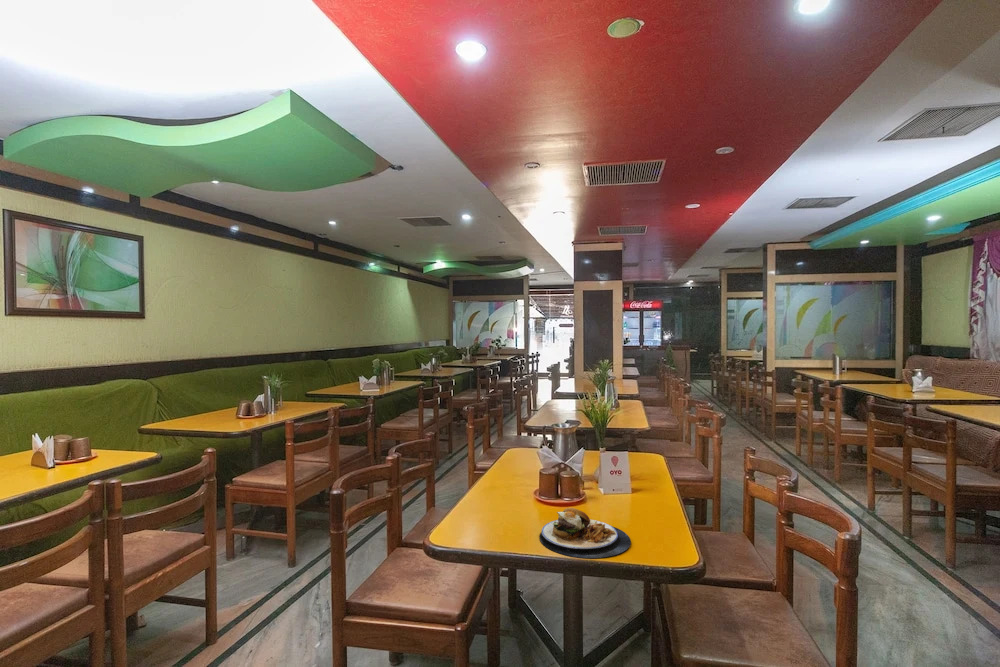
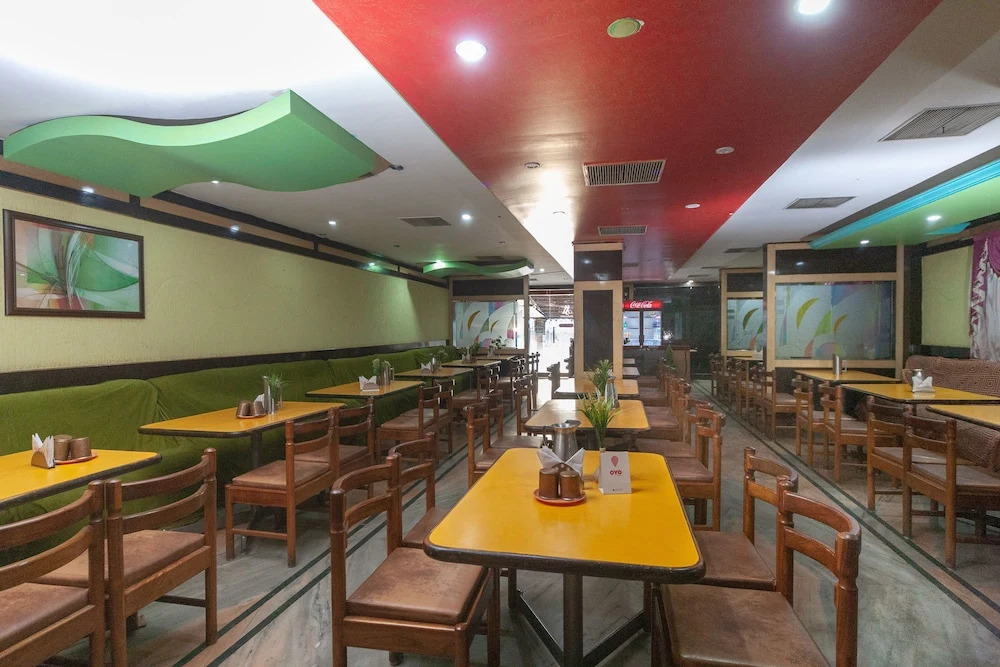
- plate [538,507,632,559]
